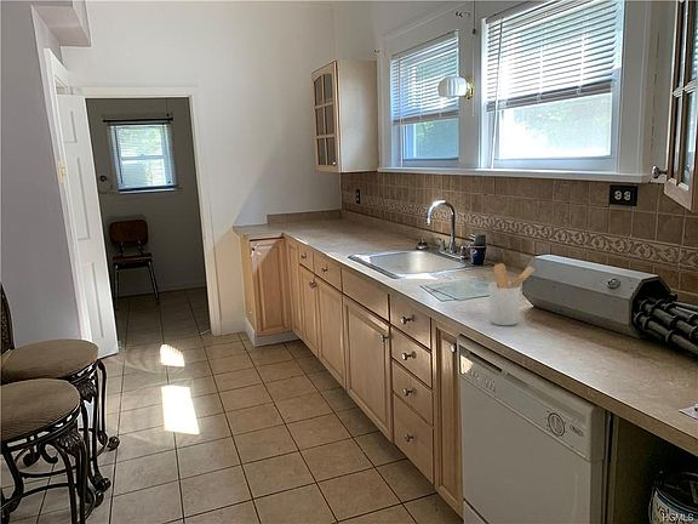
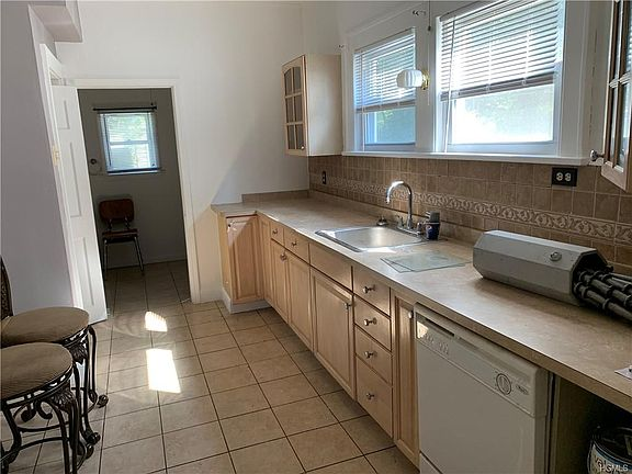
- utensil holder [487,262,536,326]
